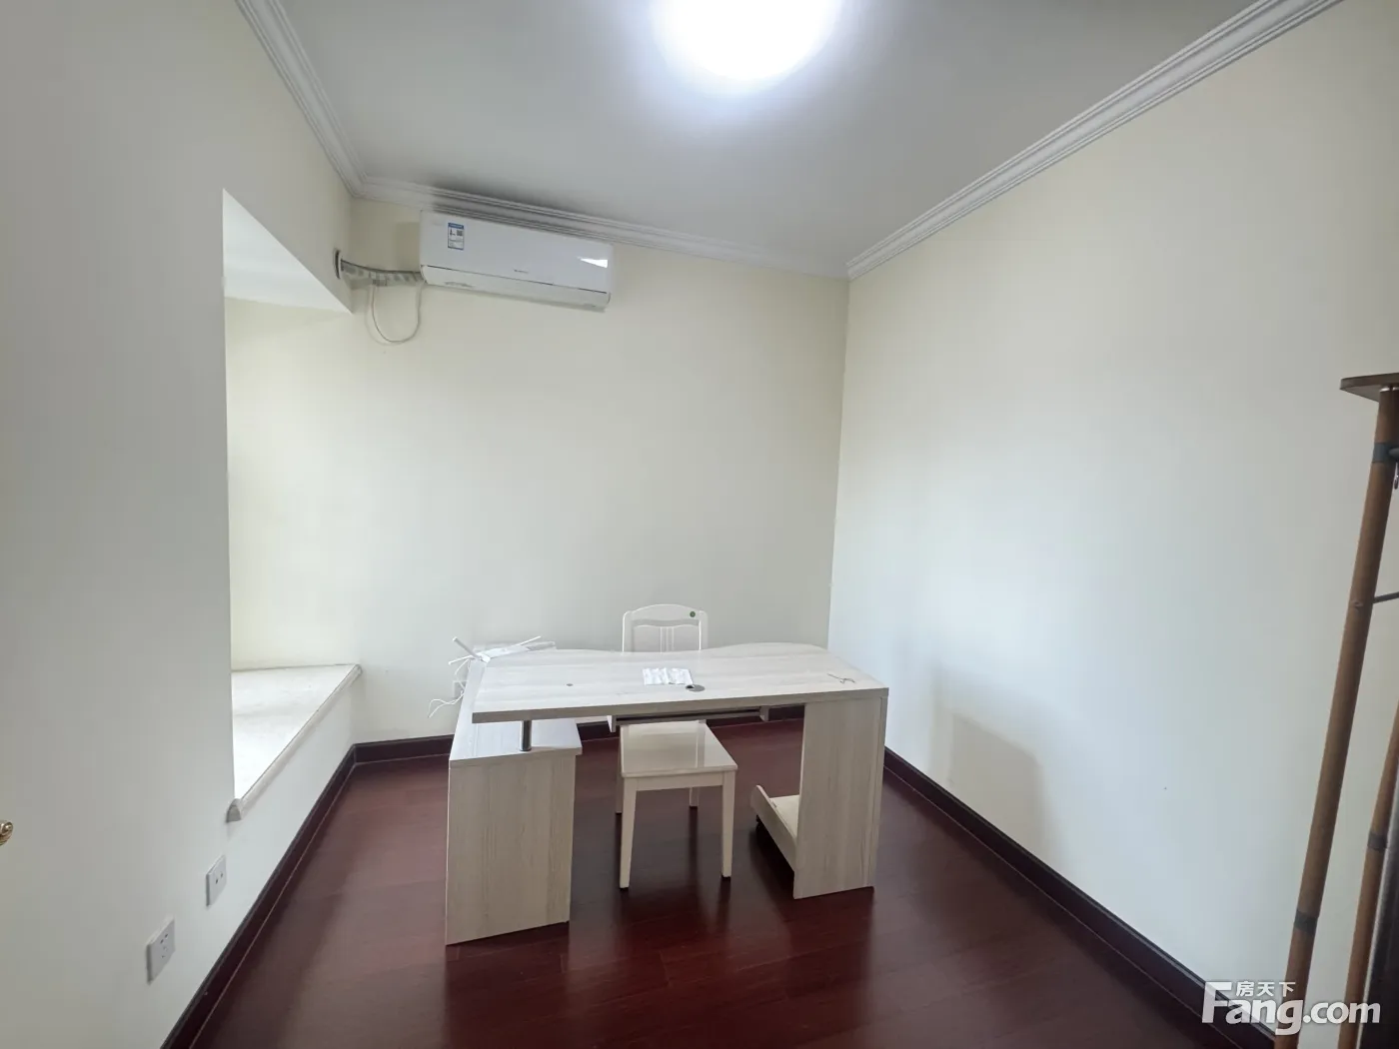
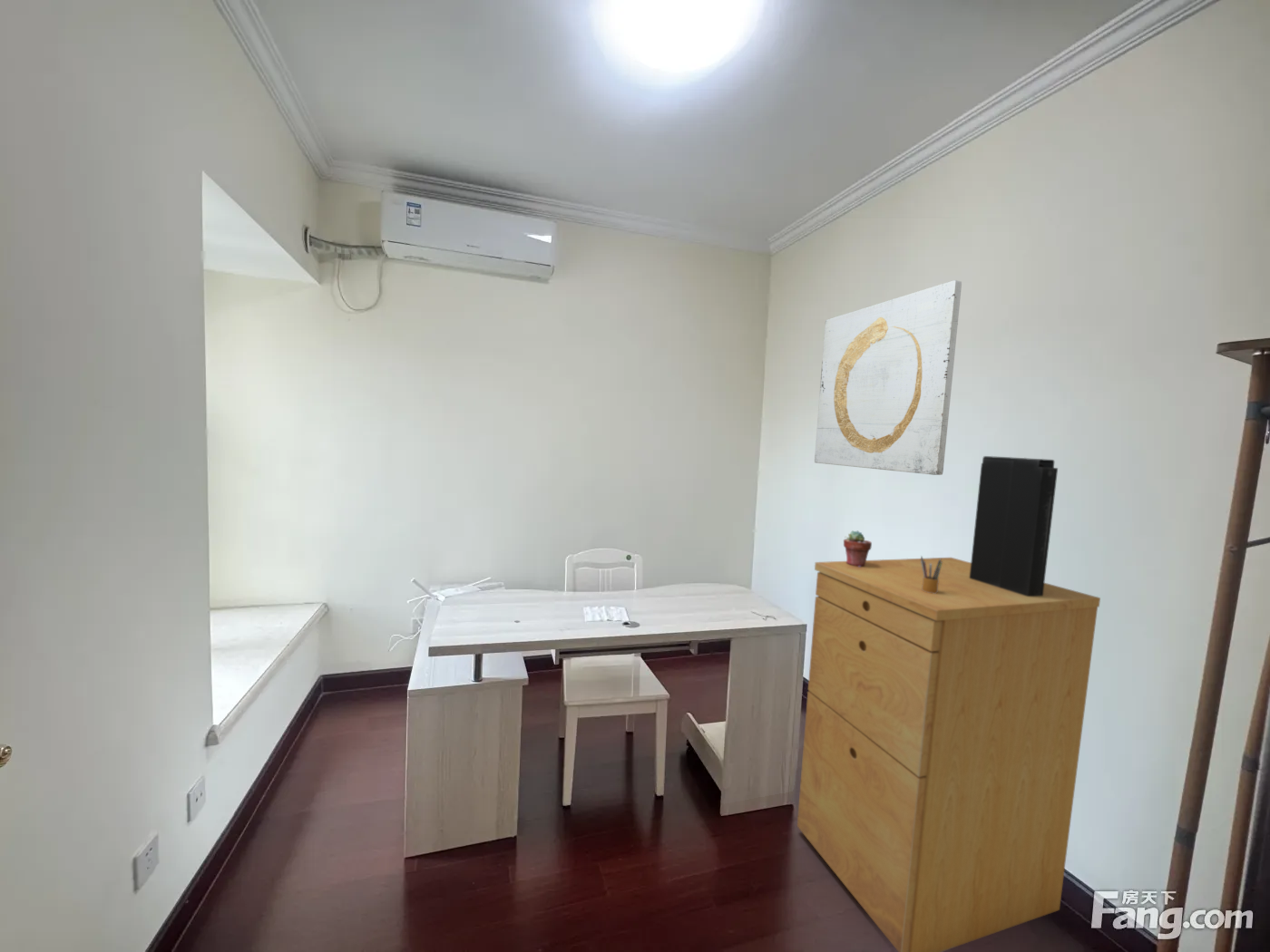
+ potted succulent [843,529,873,567]
+ wall art [814,279,962,476]
+ filing cabinet [796,557,1101,952]
+ pencil box [920,555,943,594]
+ rifle magazine [970,455,1059,597]
